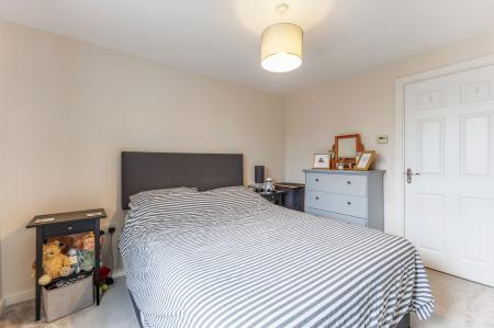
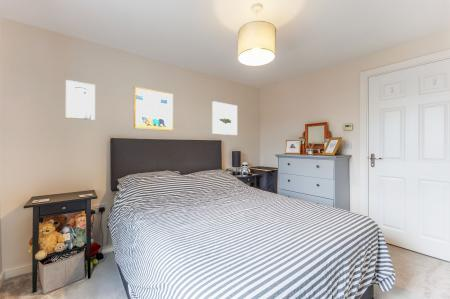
+ wall art [211,100,238,136]
+ wall art [65,79,96,121]
+ wall art [133,86,174,132]
